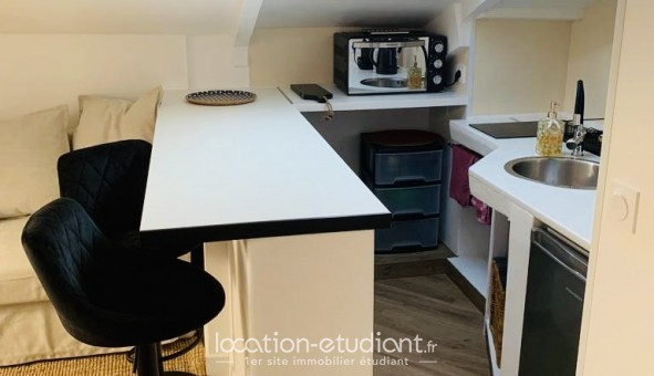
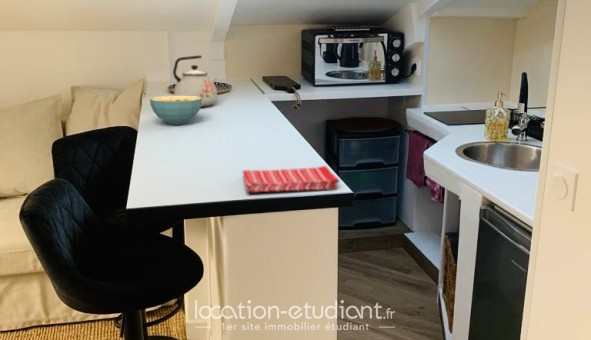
+ kettle [172,55,218,108]
+ cereal bowl [149,95,202,126]
+ dish towel [241,165,340,193]
